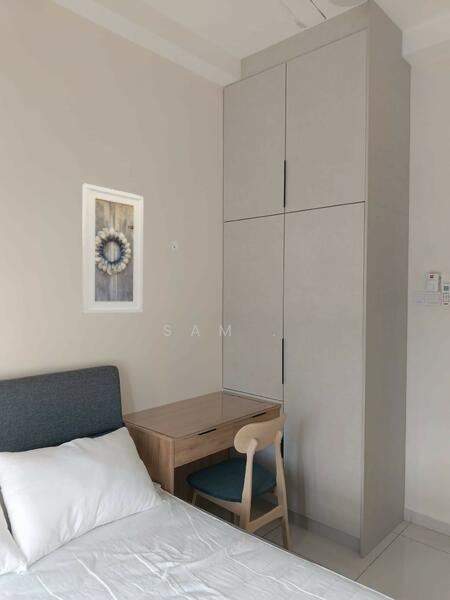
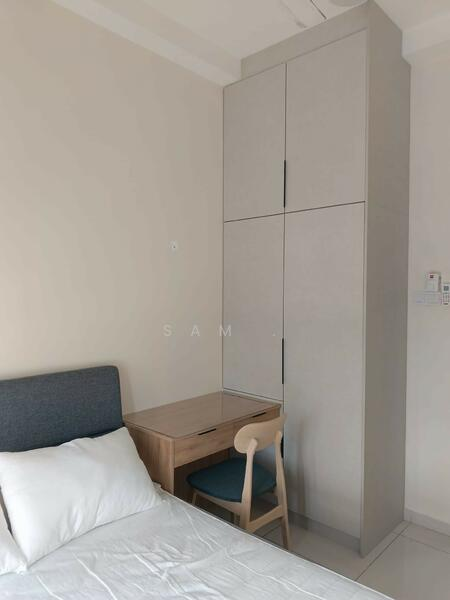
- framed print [81,183,144,315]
